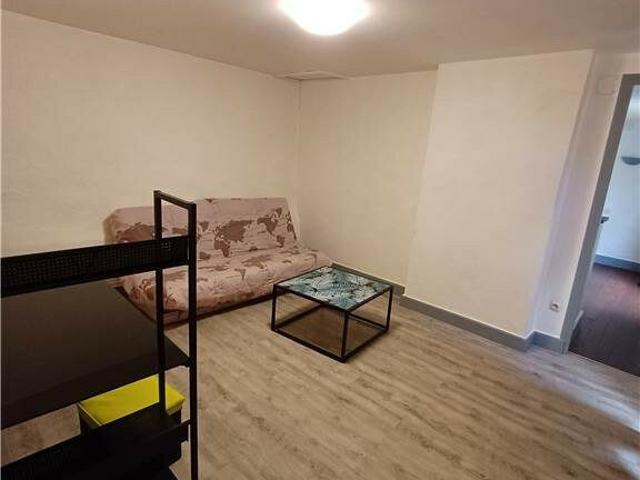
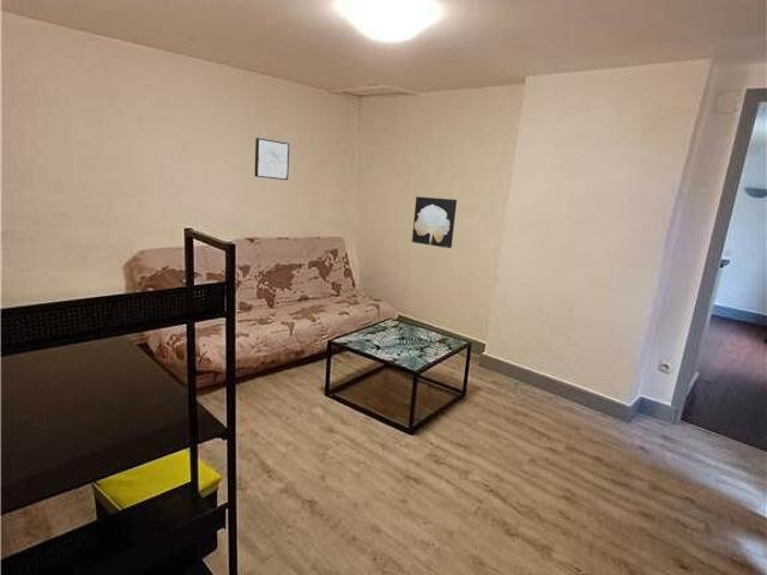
+ wall art [254,137,290,181]
+ wall art [411,195,458,249]
